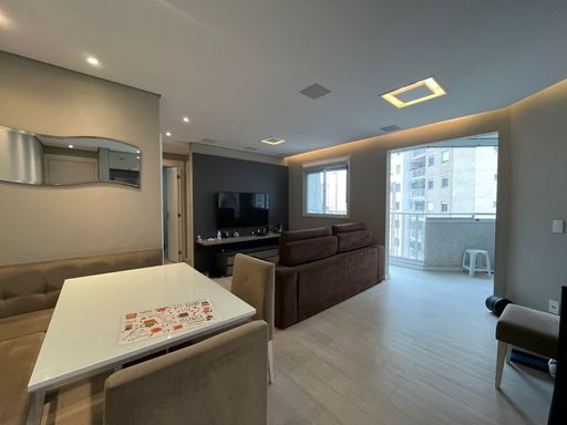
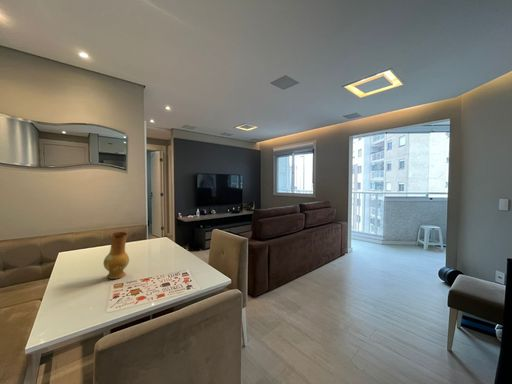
+ ceramic jug [103,231,130,280]
